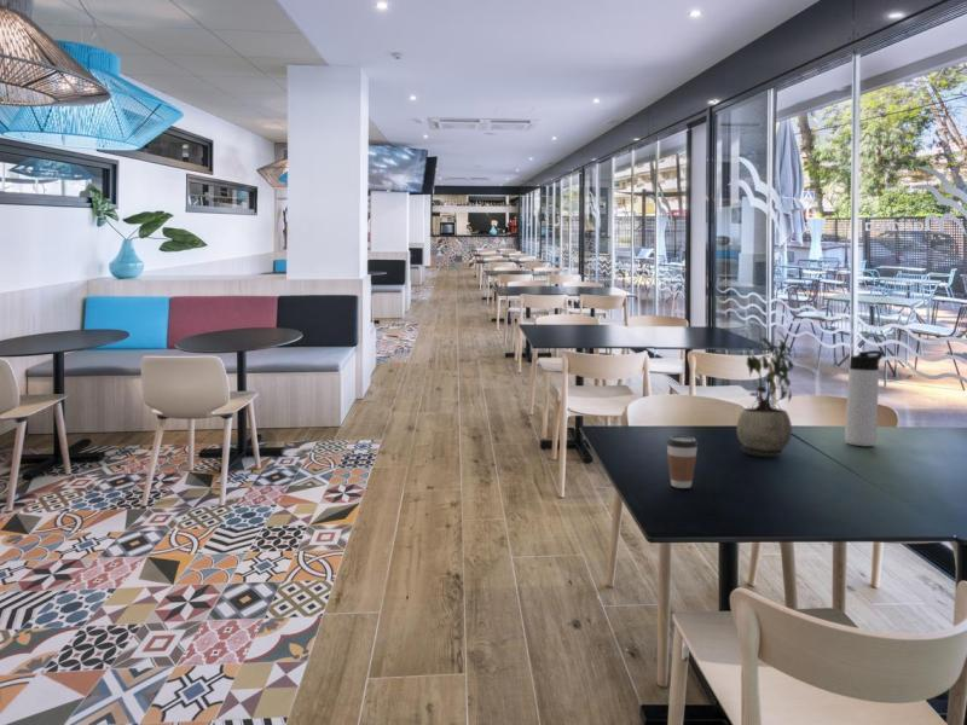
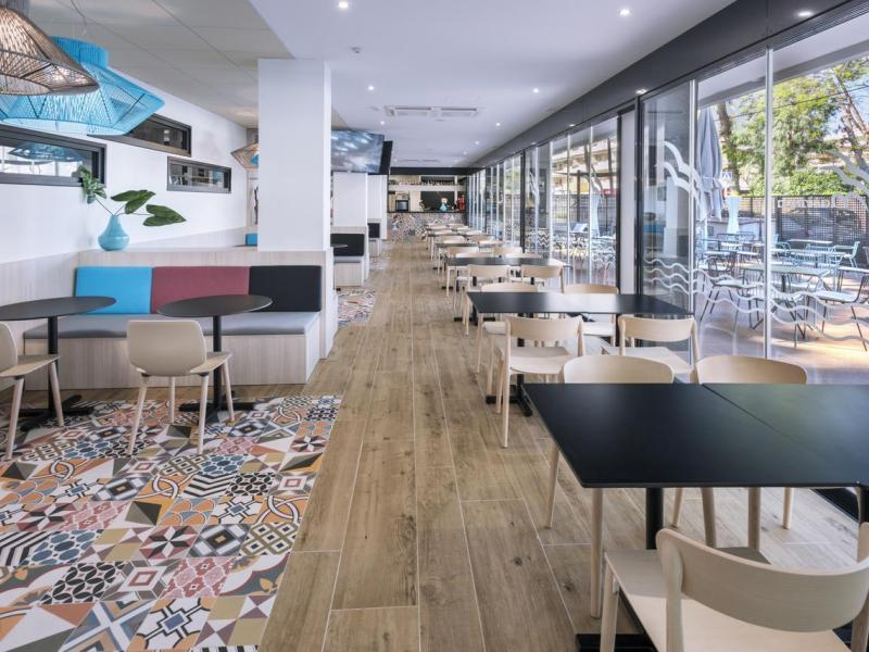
- coffee cup [666,435,699,489]
- potted plant [736,330,798,458]
- thermos bottle [844,349,885,447]
